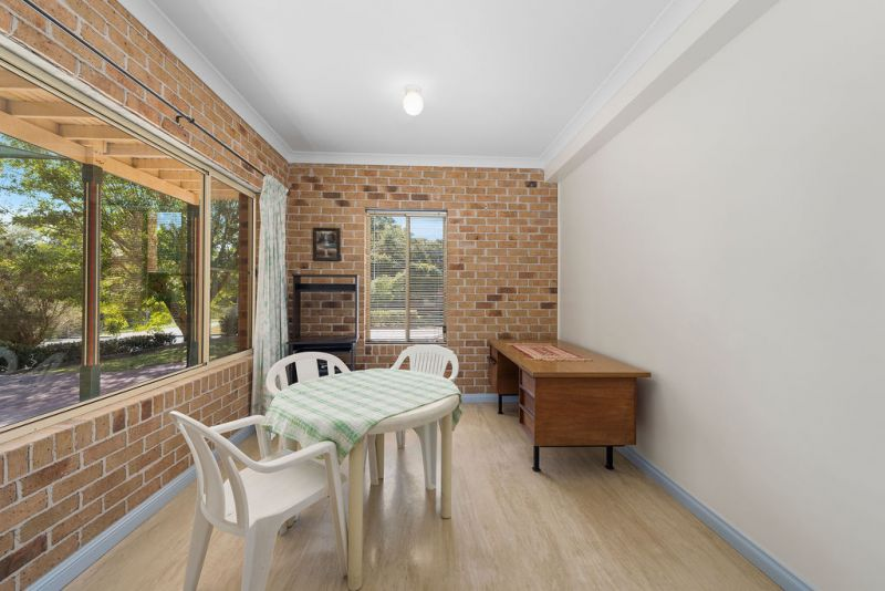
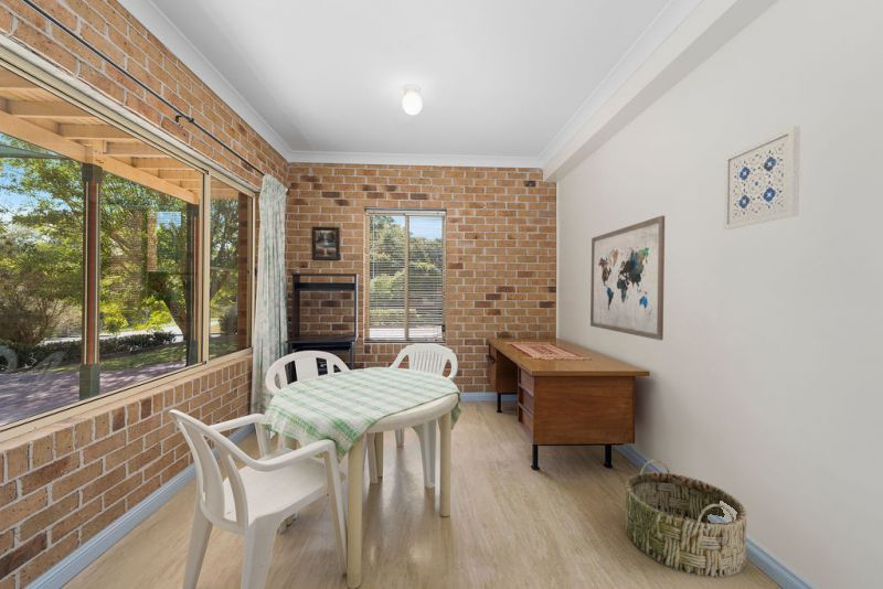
+ wall art [589,215,666,341]
+ wall art [723,125,801,231]
+ basket [625,459,747,578]
